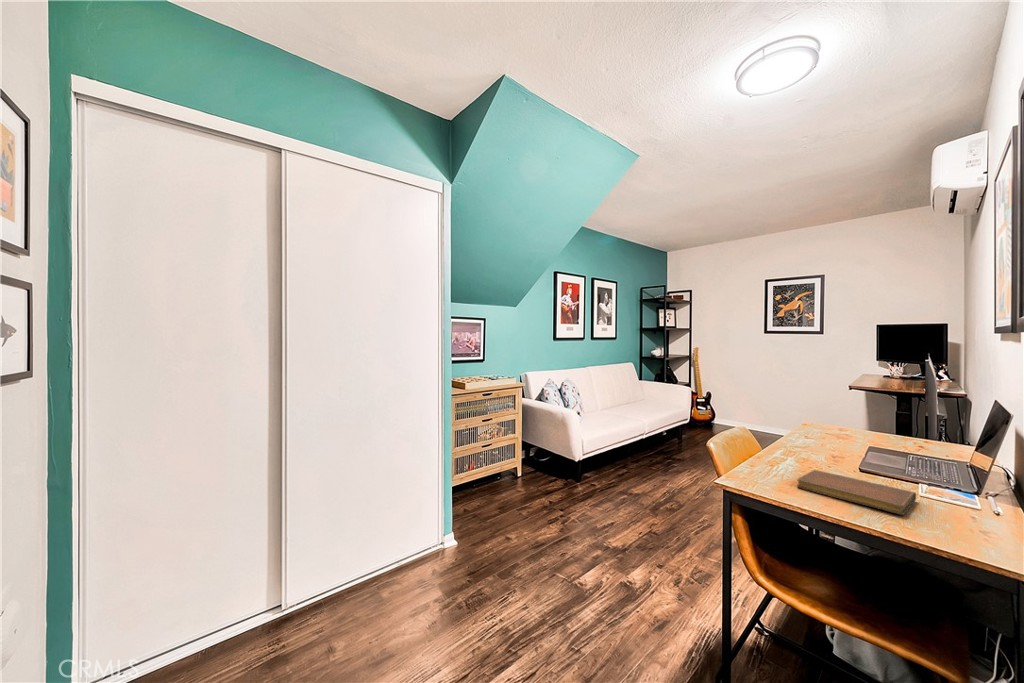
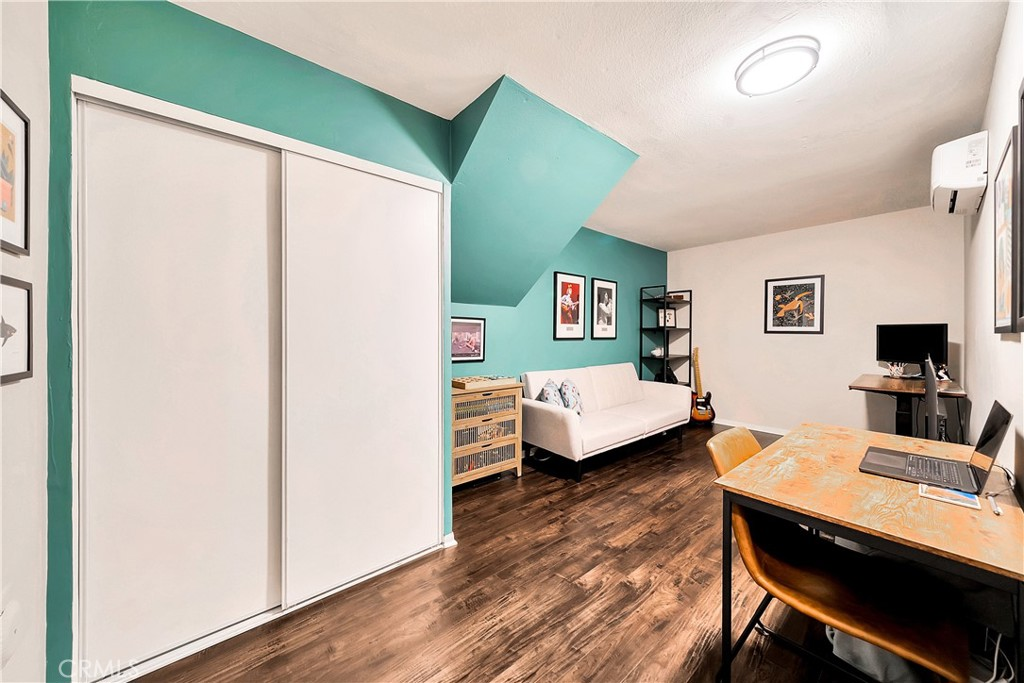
- notebook [796,469,917,516]
